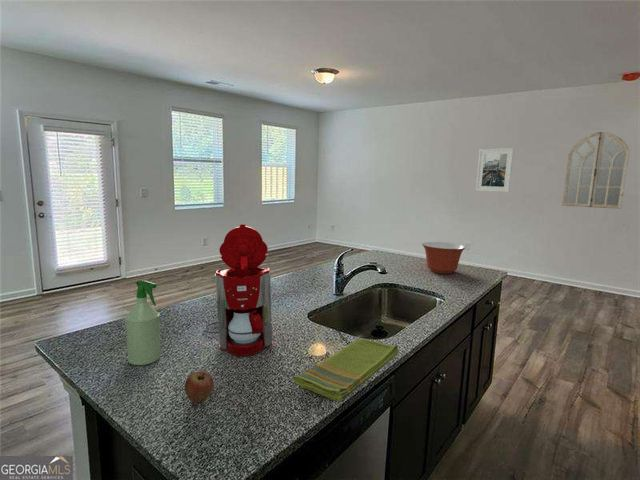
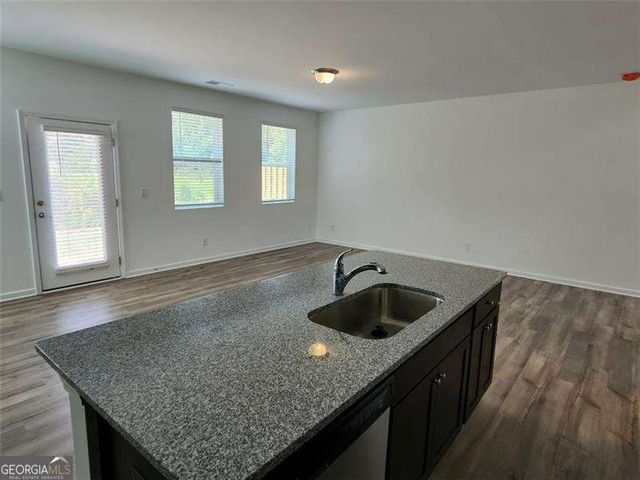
- spray bottle [124,279,162,366]
- home mirror [561,131,630,210]
- mixing bowl [421,241,467,275]
- coffee maker [203,223,274,357]
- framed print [475,147,515,193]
- dish towel [293,337,400,403]
- fruit [184,370,214,403]
